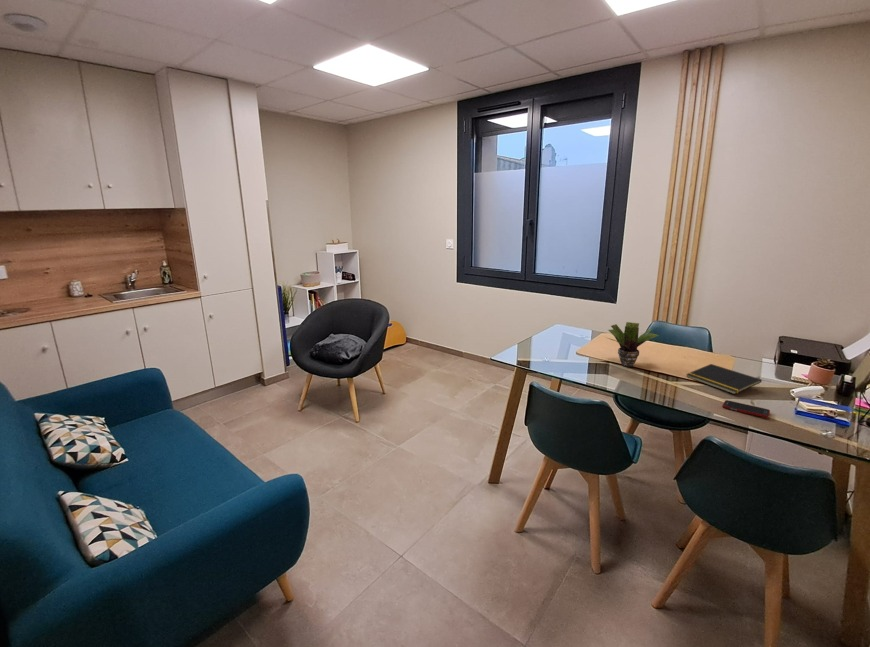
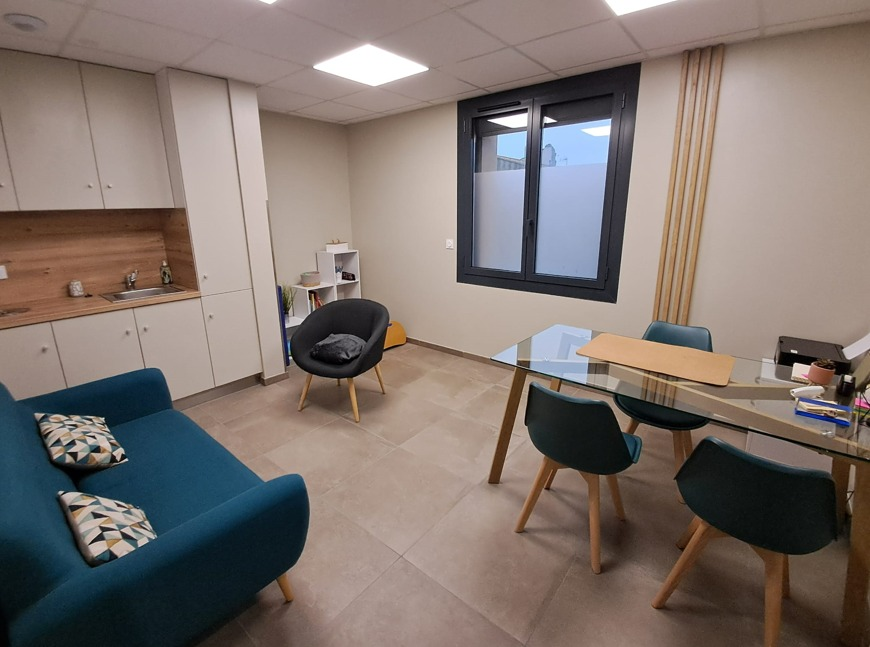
- cell phone [722,399,771,419]
- potted plant [604,321,660,368]
- notepad [685,363,763,395]
